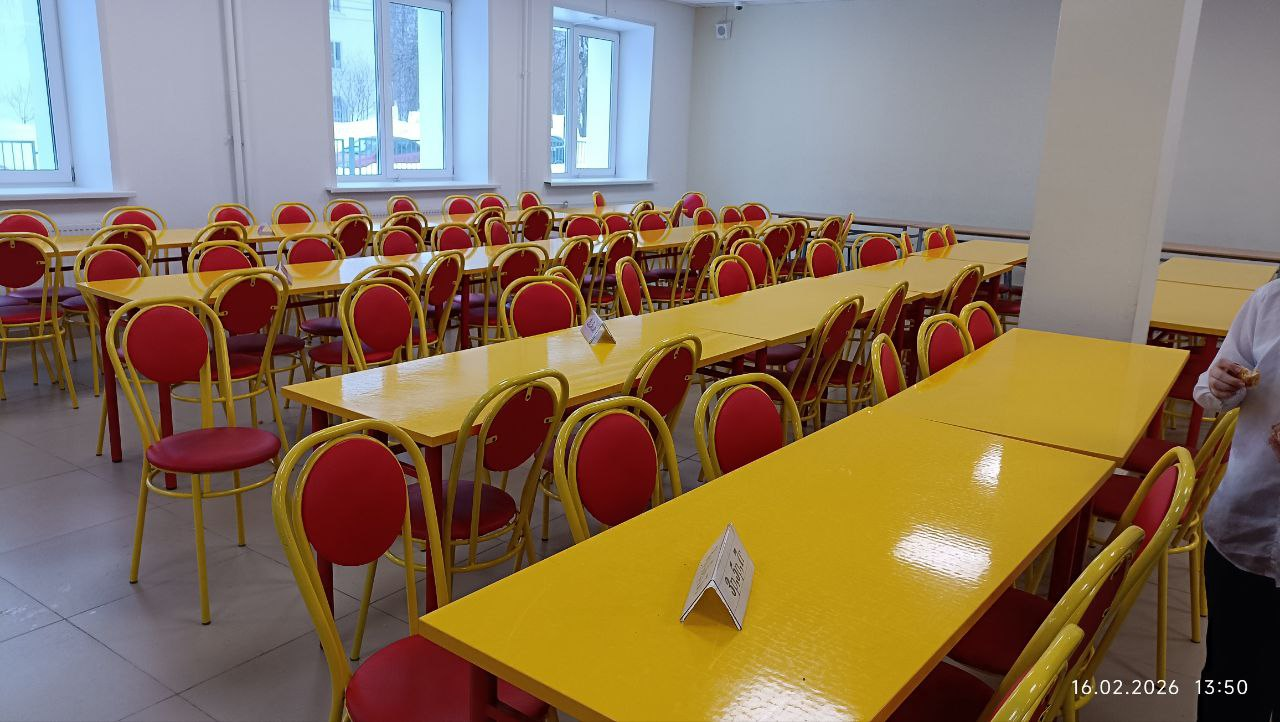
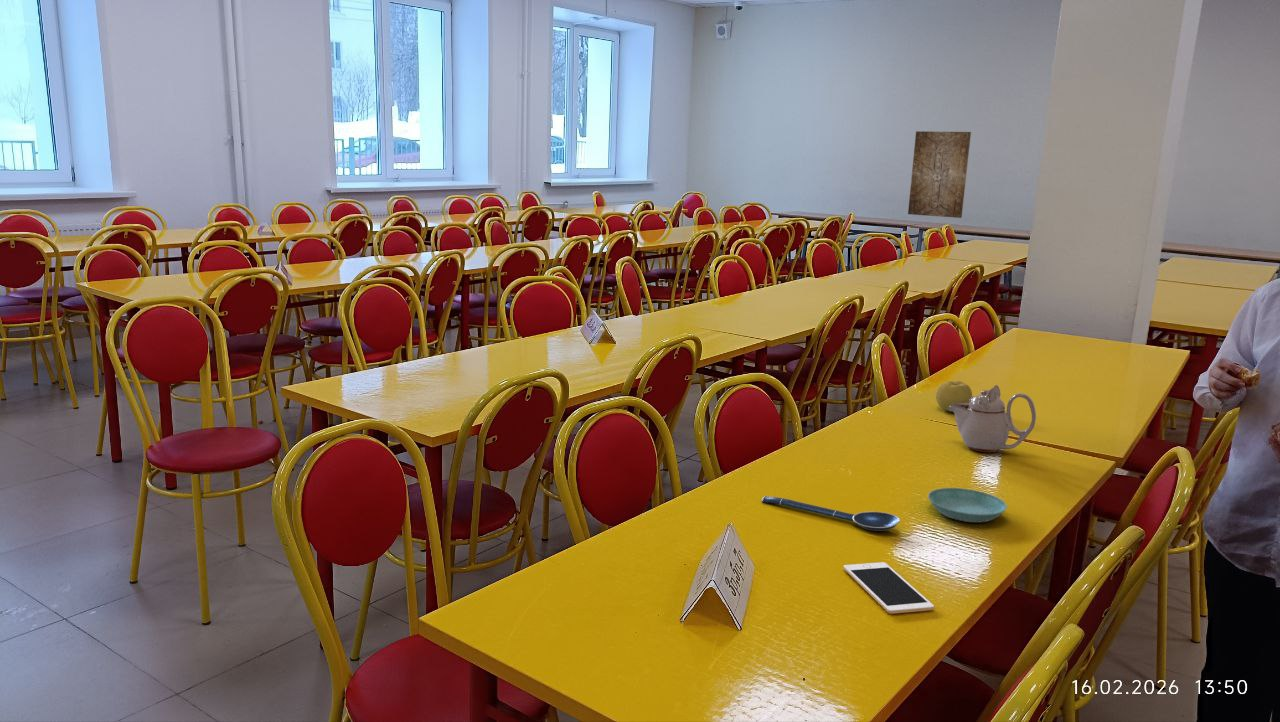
+ cell phone [842,561,935,615]
+ teapot [948,384,1037,453]
+ wall art [907,130,972,219]
+ fruit [935,380,973,413]
+ spoon [761,495,901,532]
+ saucer [927,487,1008,523]
